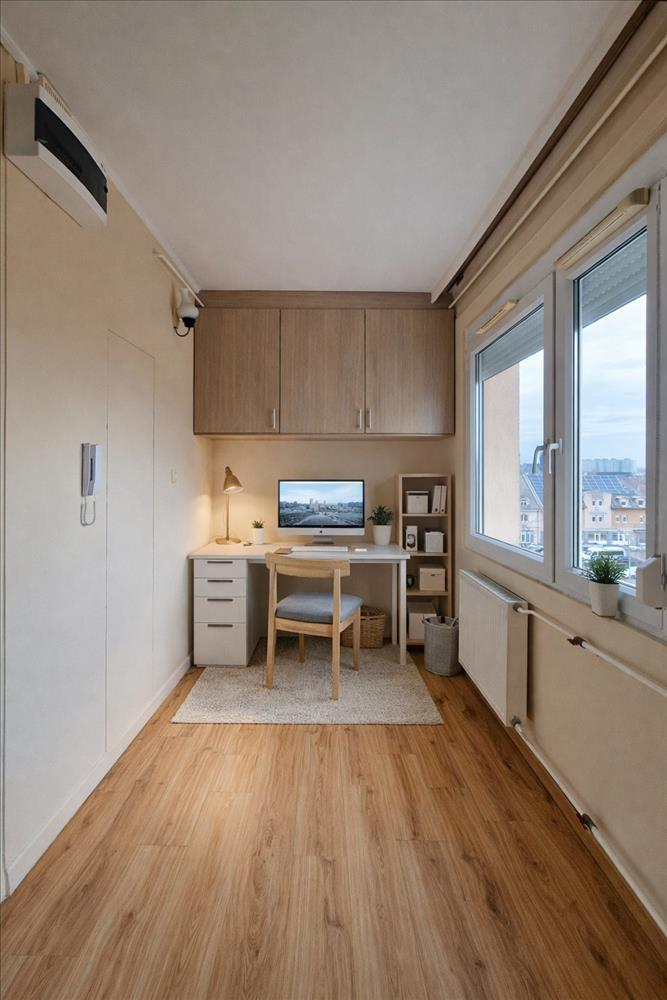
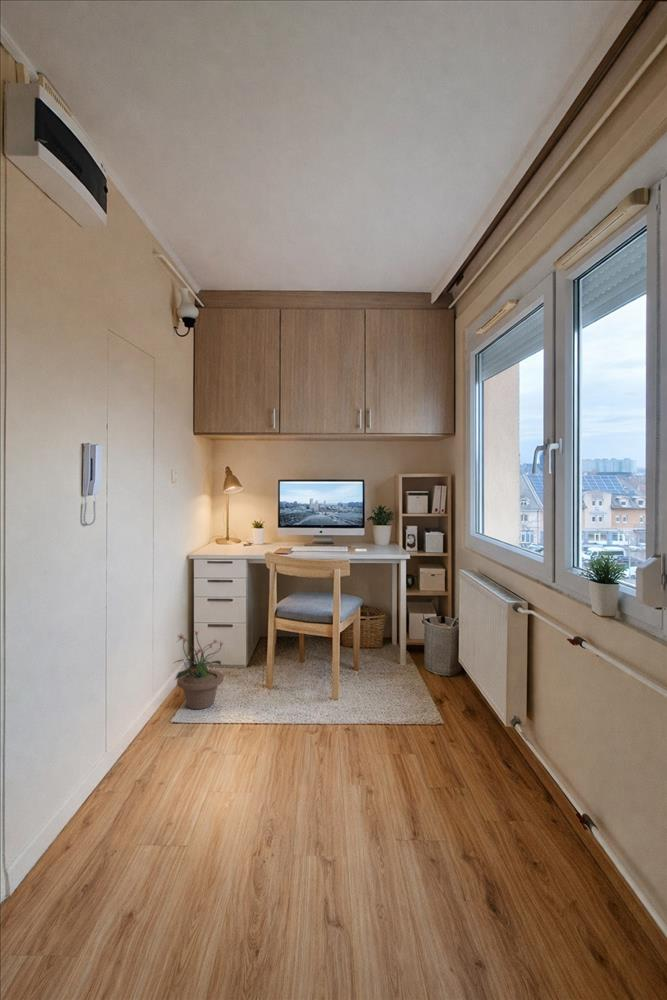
+ potted plant [172,629,226,710]
